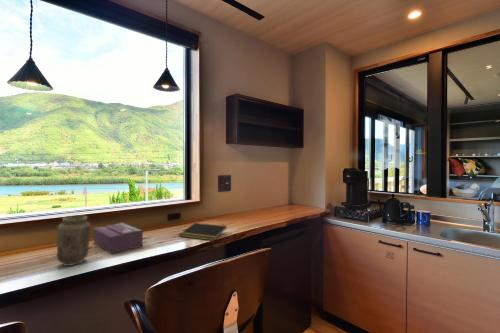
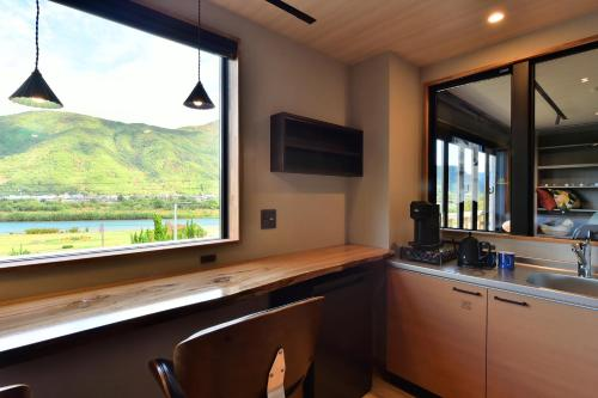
- vase [56,214,92,267]
- notepad [178,222,228,242]
- tissue box [93,222,144,254]
